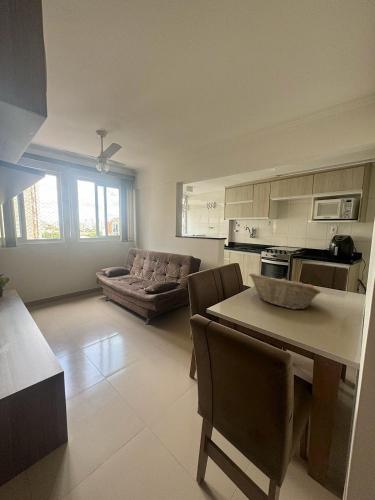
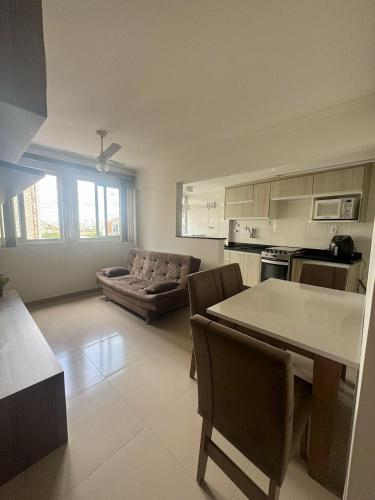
- fruit basket [248,272,322,310]
